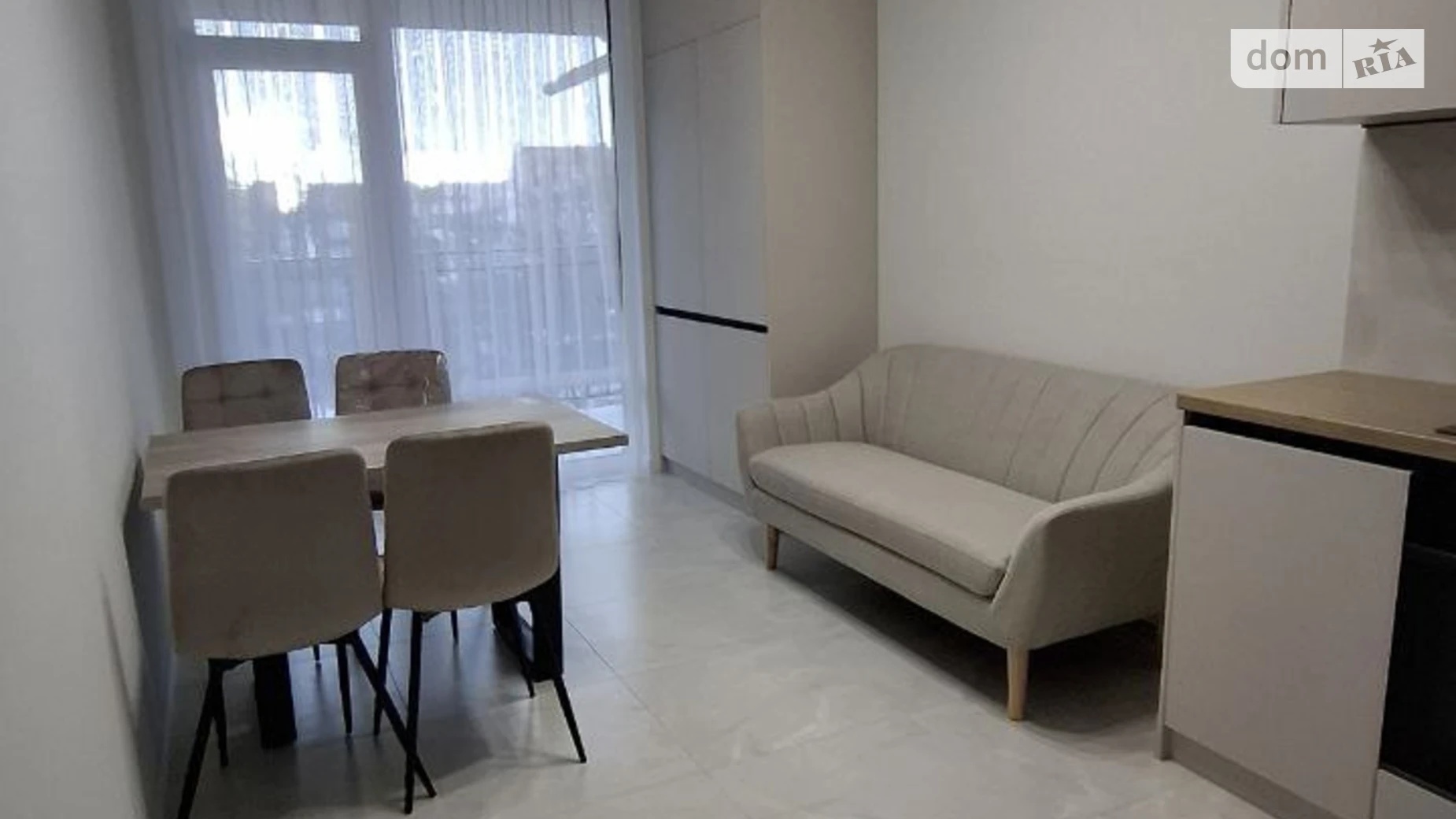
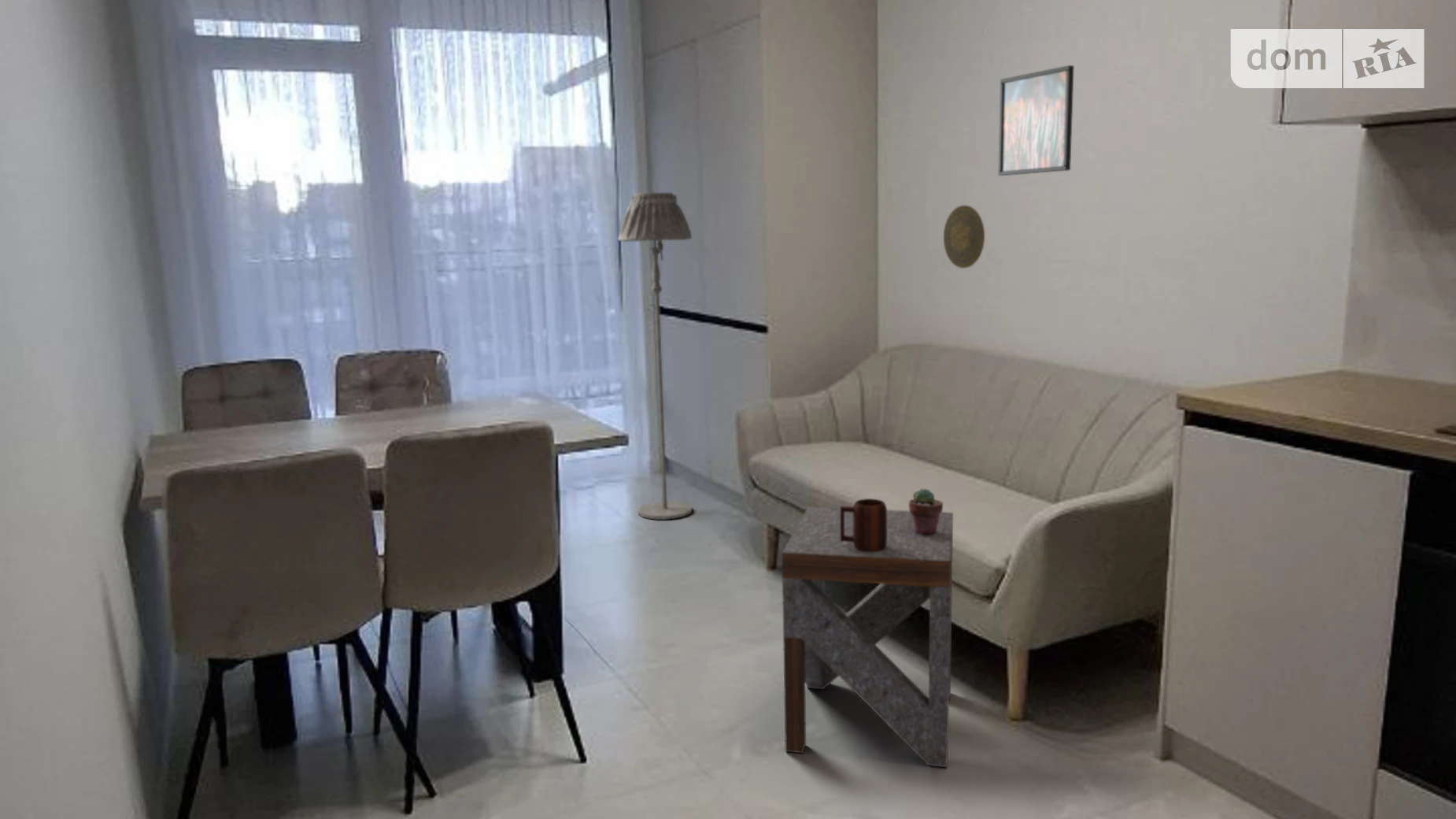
+ potted succulent [908,487,944,535]
+ side table [782,506,954,768]
+ decorative plate [943,205,985,269]
+ floor lamp [617,191,693,521]
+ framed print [997,65,1075,176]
+ mug [840,498,888,551]
